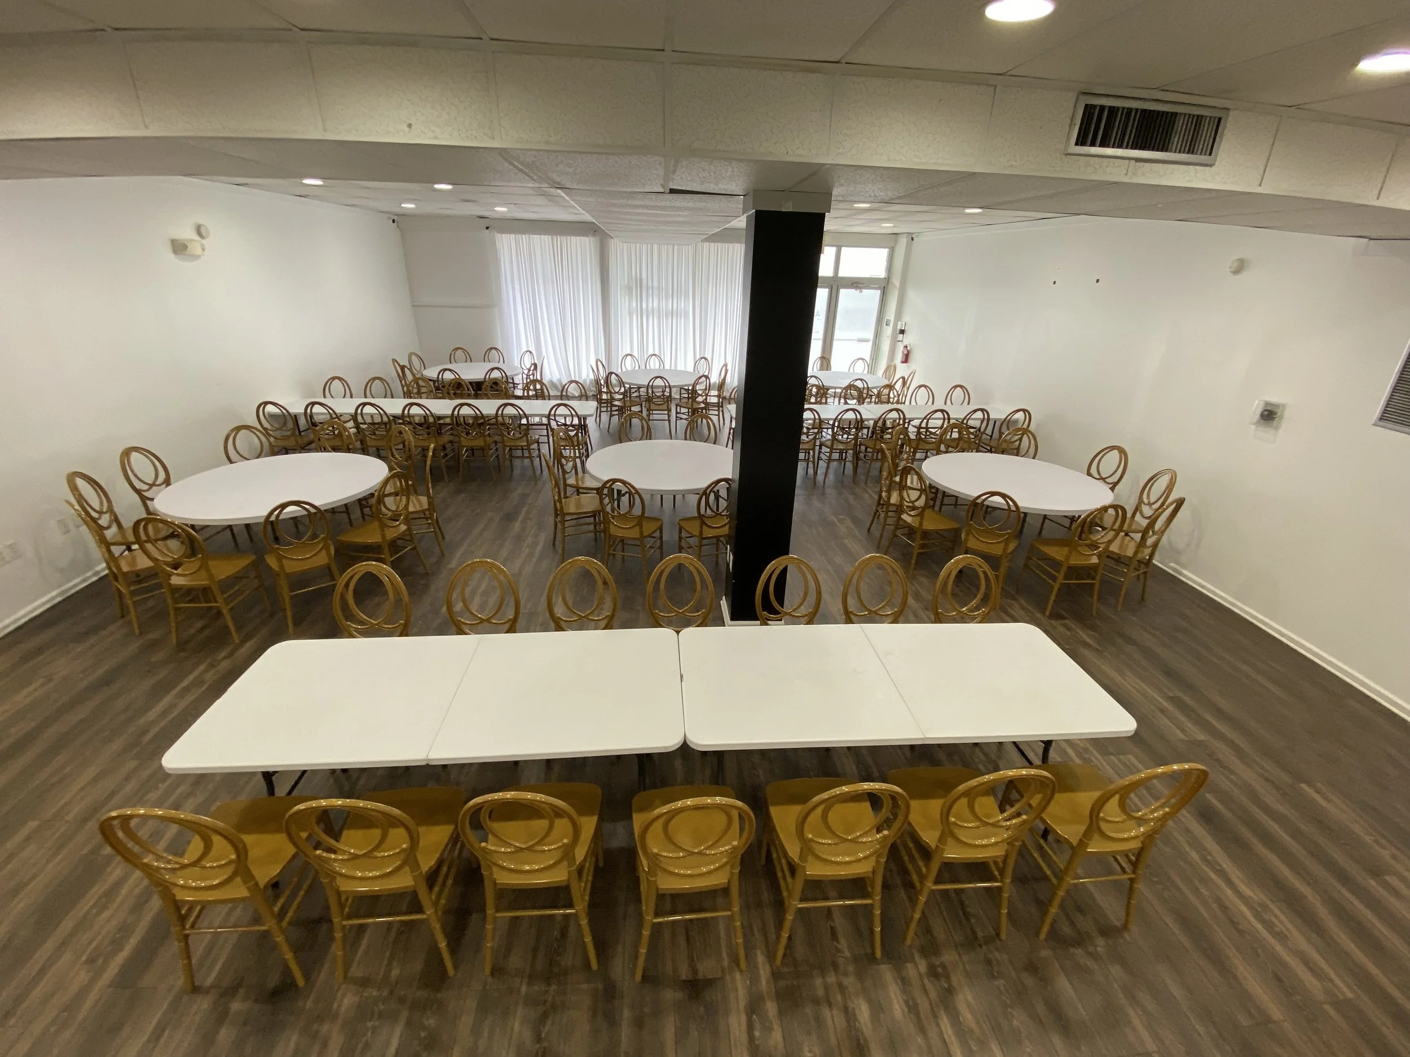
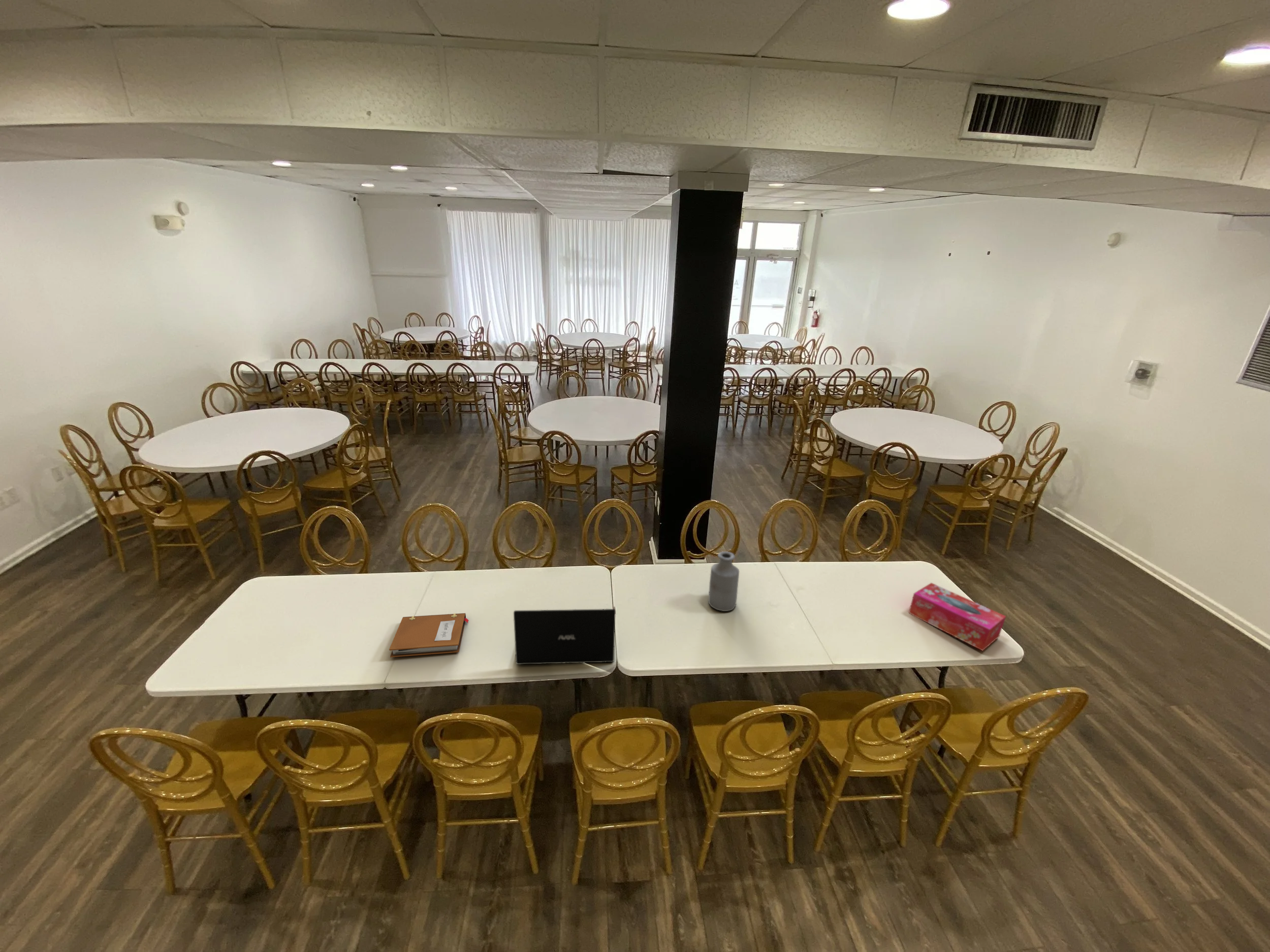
+ laptop [513,608,616,665]
+ notebook [389,613,469,658]
+ tissue box [908,582,1006,651]
+ bottle [708,551,740,612]
